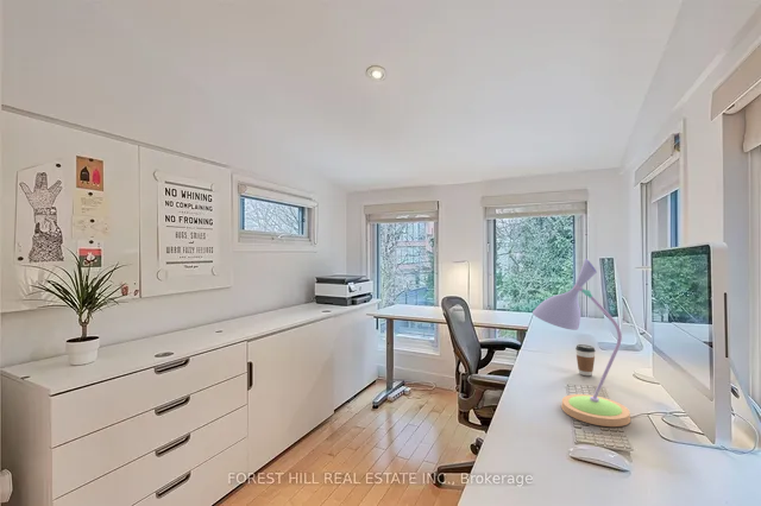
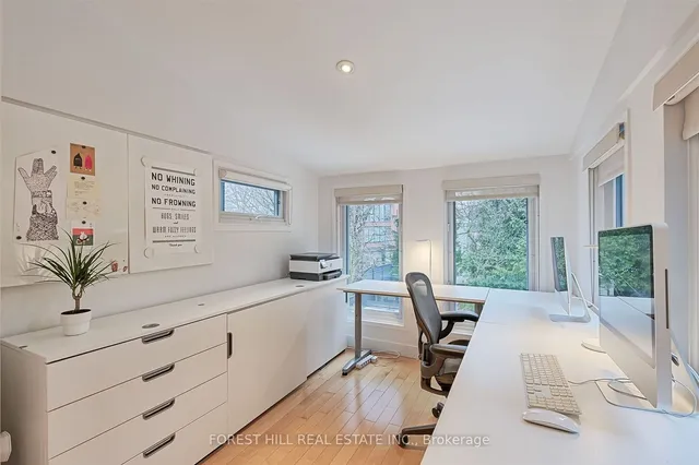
- desk lamp [532,258,631,428]
- coffee cup [574,343,597,377]
